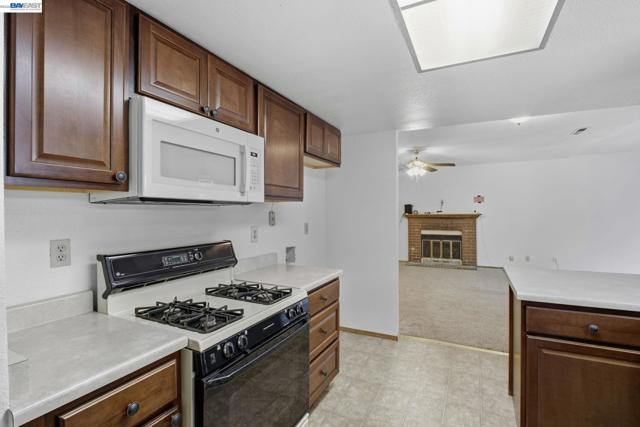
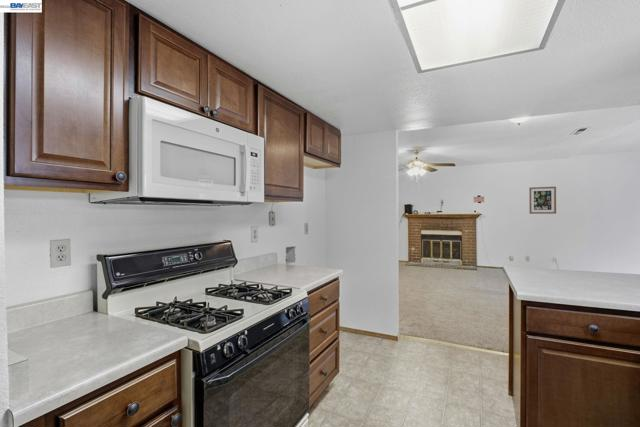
+ wall art [528,186,557,215]
